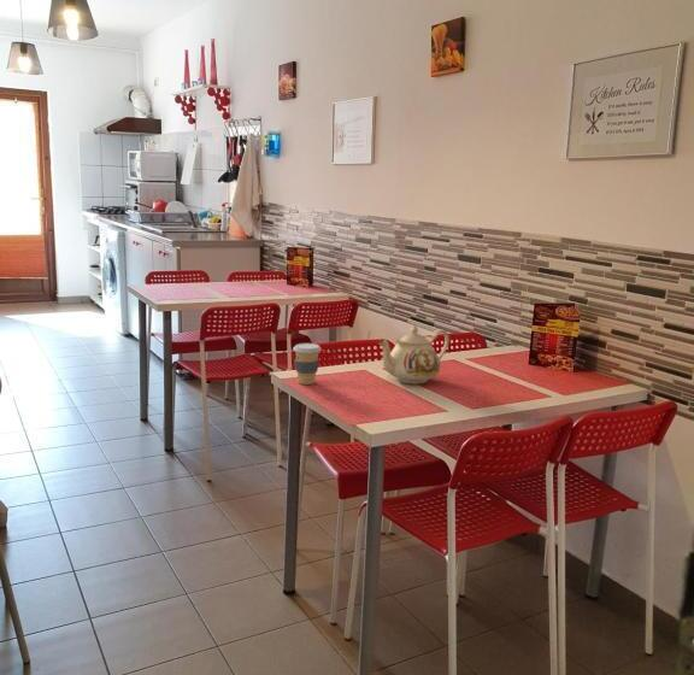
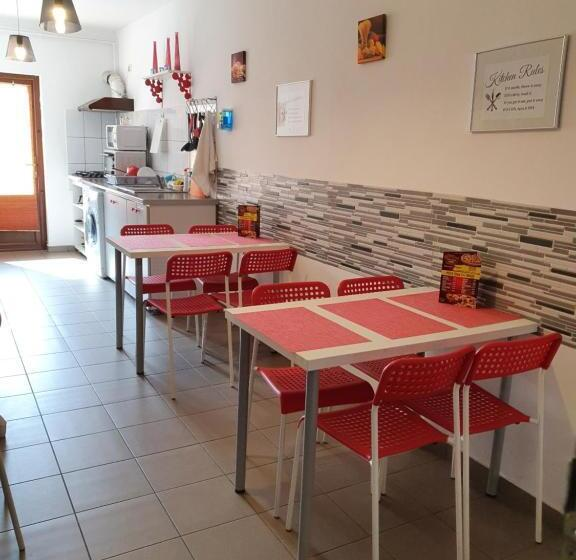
- teapot [377,324,451,385]
- coffee cup [292,342,323,386]
